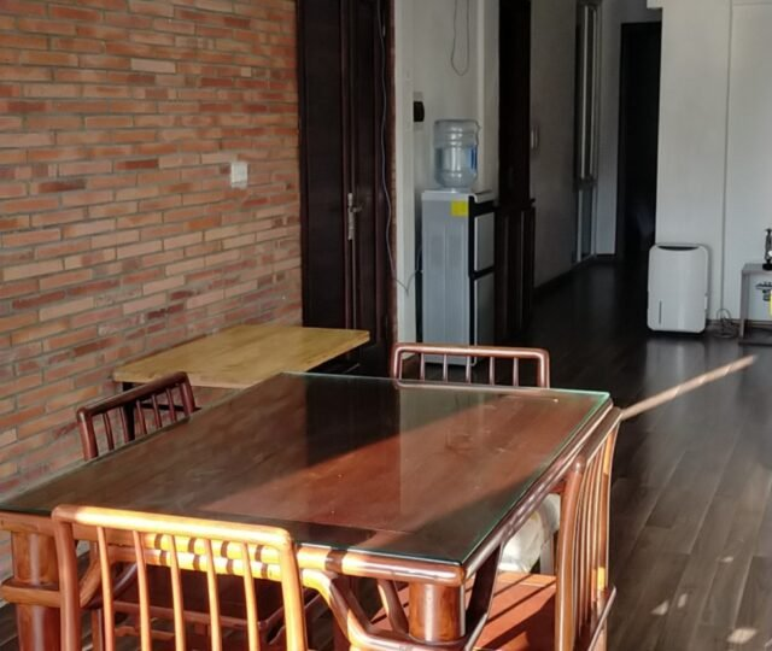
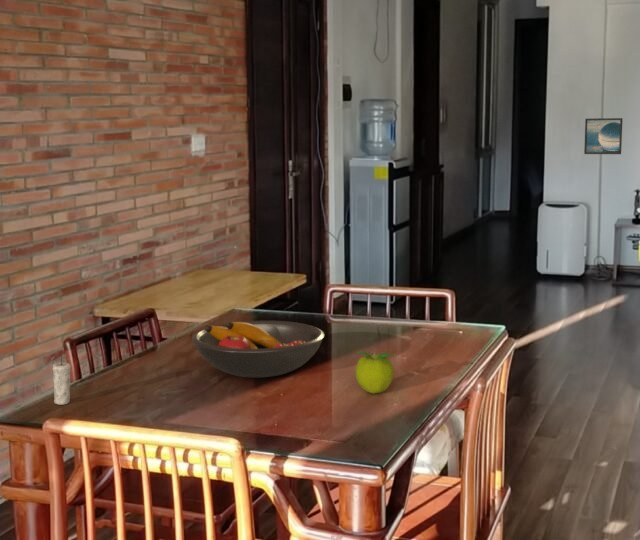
+ fruit bowl [191,320,326,379]
+ candle [52,356,72,406]
+ fruit [354,350,395,395]
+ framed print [583,117,624,155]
